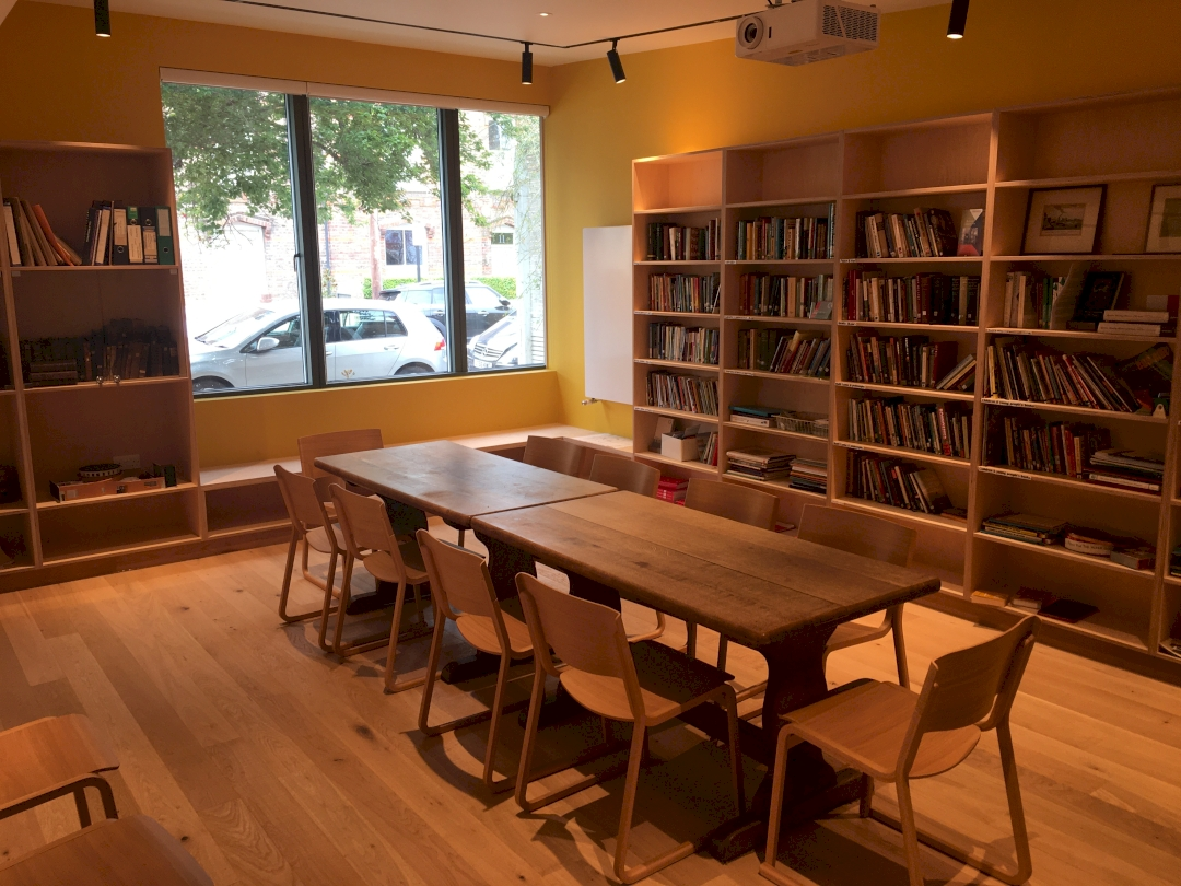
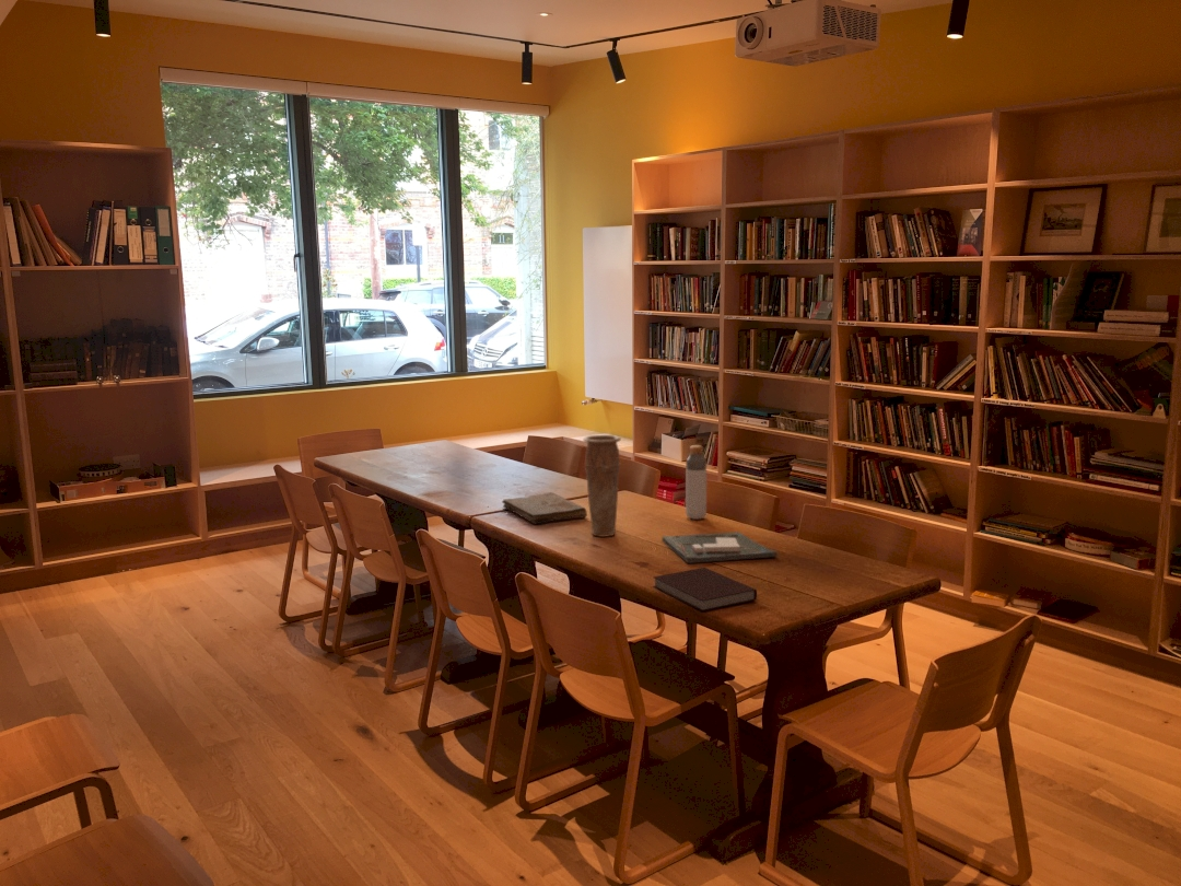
+ vase [582,434,622,538]
+ book [501,491,588,525]
+ board game [662,532,779,564]
+ notebook [652,567,758,613]
+ bottle [685,444,708,521]
